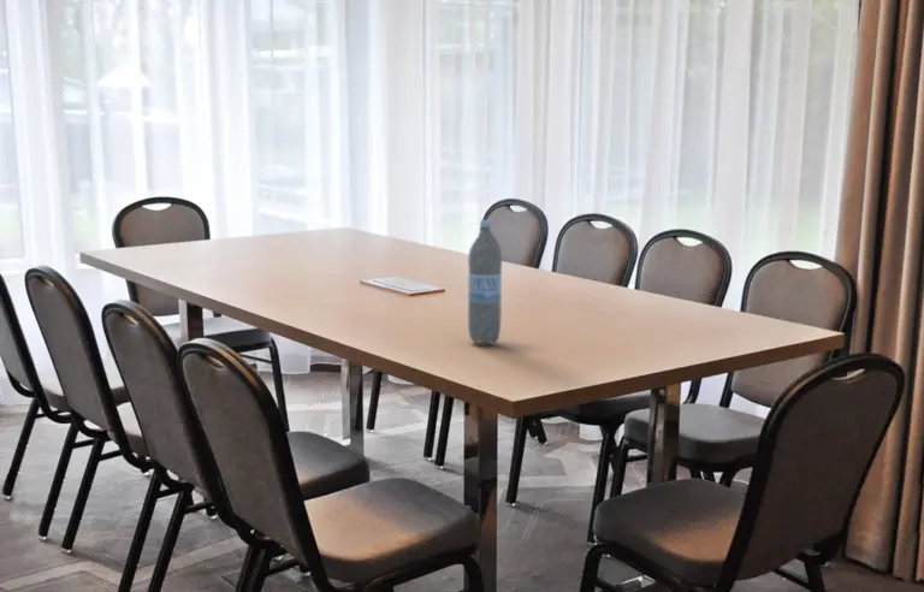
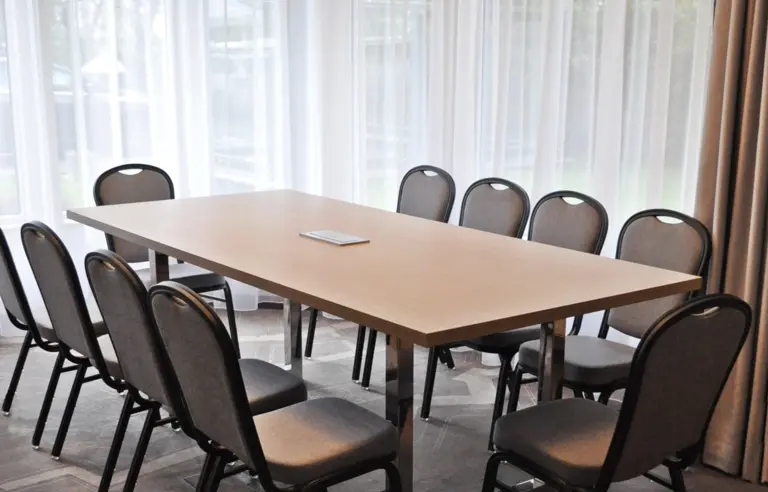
- water bottle [467,219,503,345]
